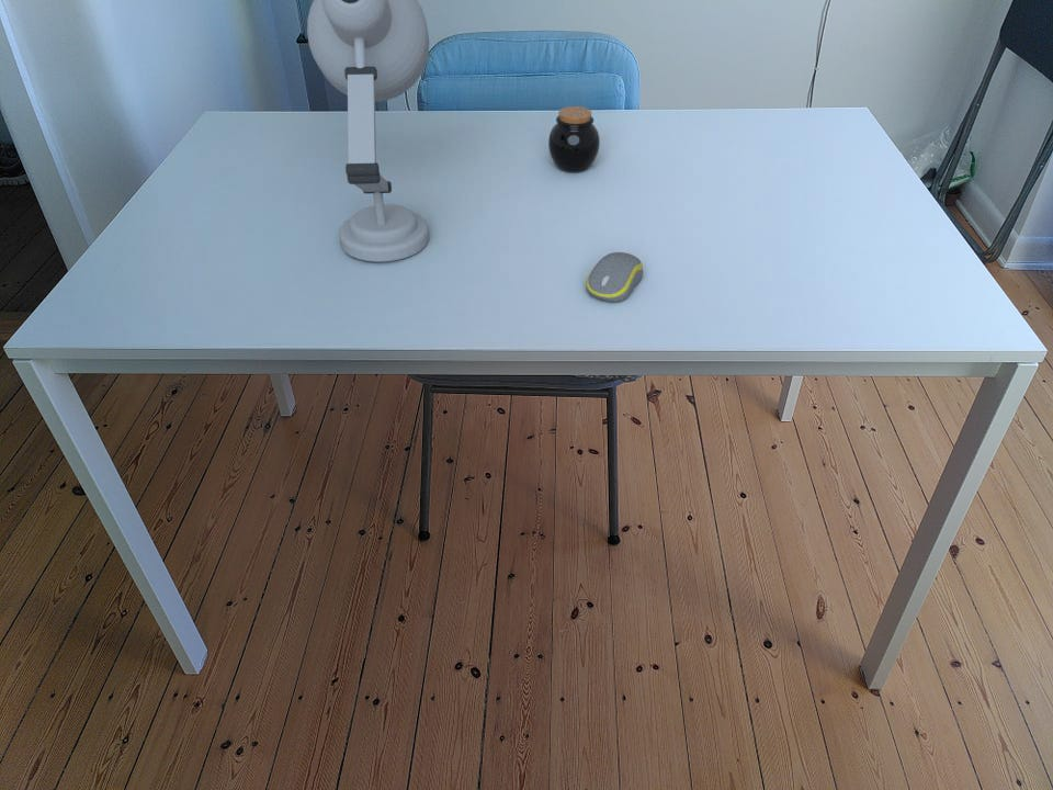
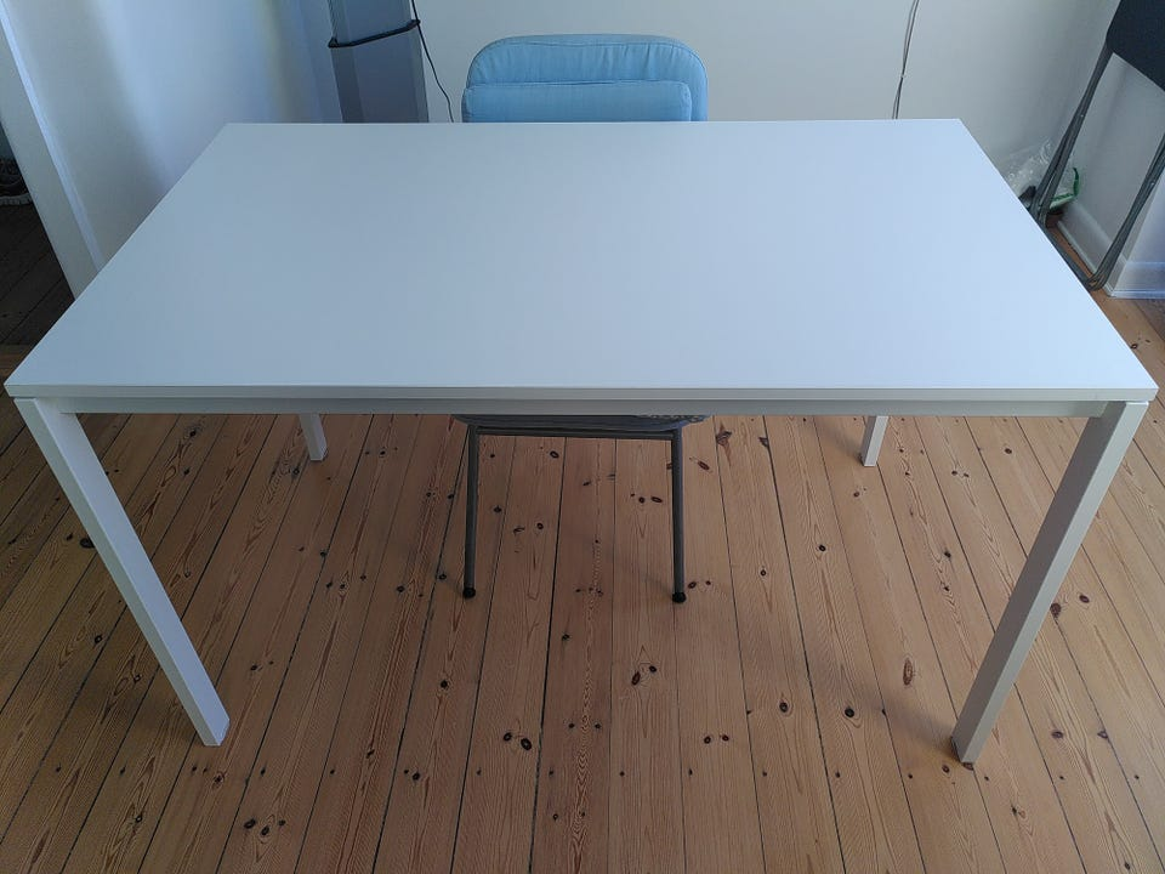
- desk lamp [306,0,430,263]
- computer mouse [585,251,644,303]
- jar [547,105,601,173]
